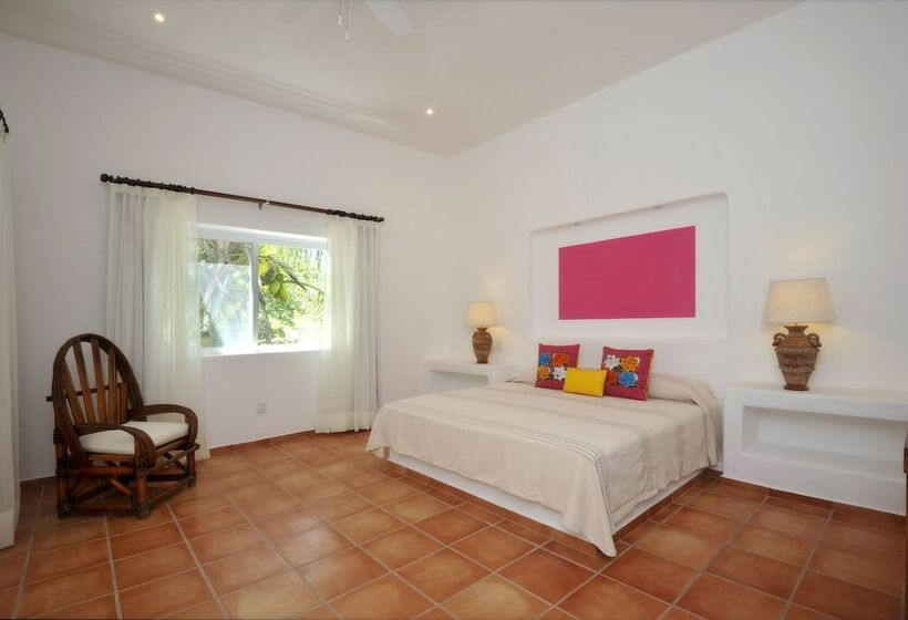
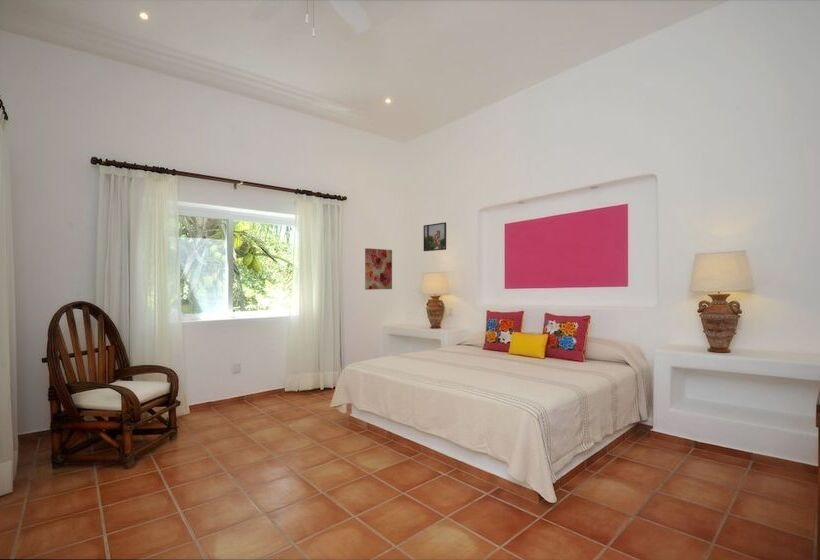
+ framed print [423,221,447,252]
+ wall art [364,247,393,291]
